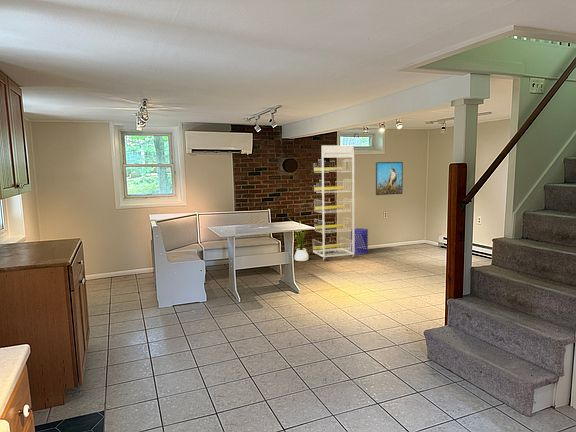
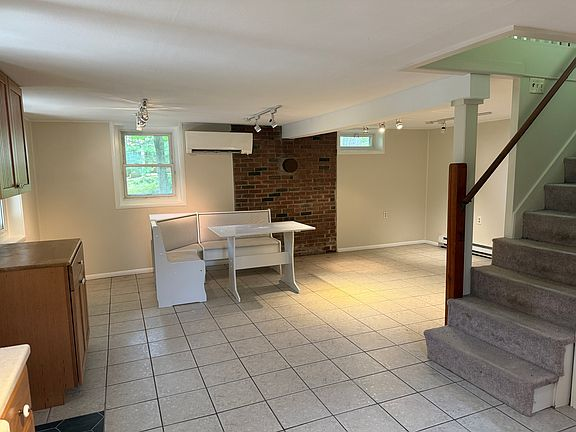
- shelving unit [312,145,356,262]
- house plant [286,217,311,262]
- waste bin [350,227,369,255]
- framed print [375,161,404,196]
